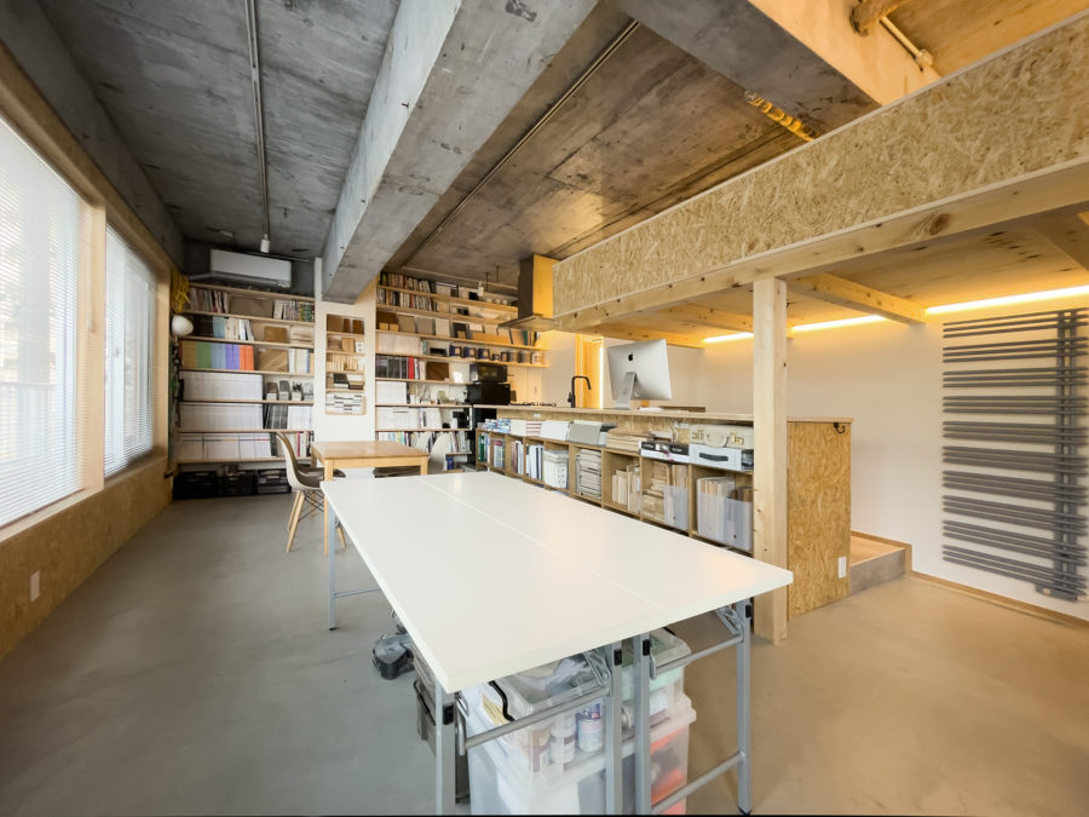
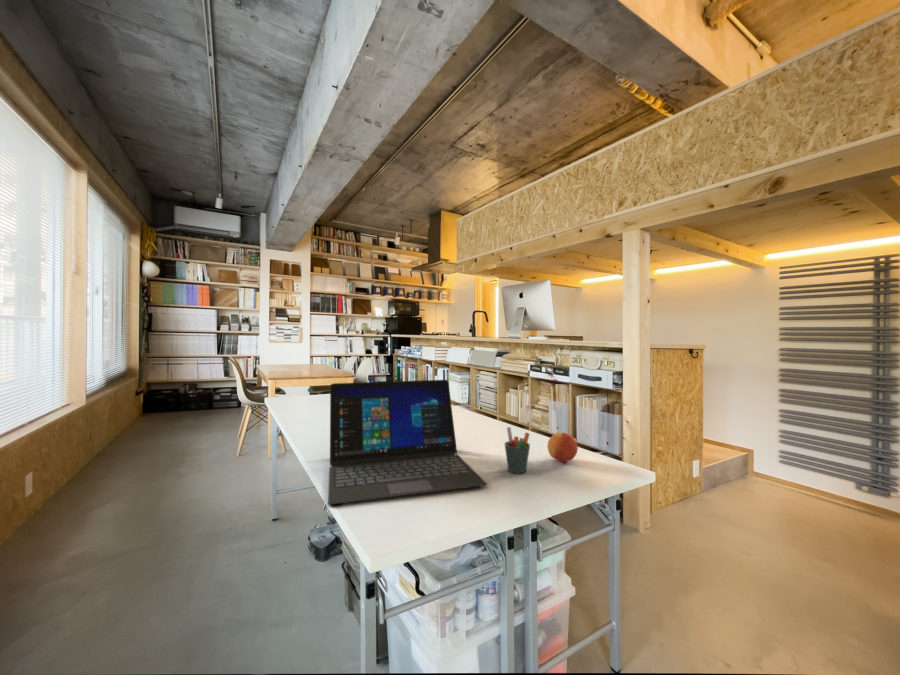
+ pen holder [504,426,531,474]
+ laptop [327,379,488,506]
+ apple [547,431,579,463]
